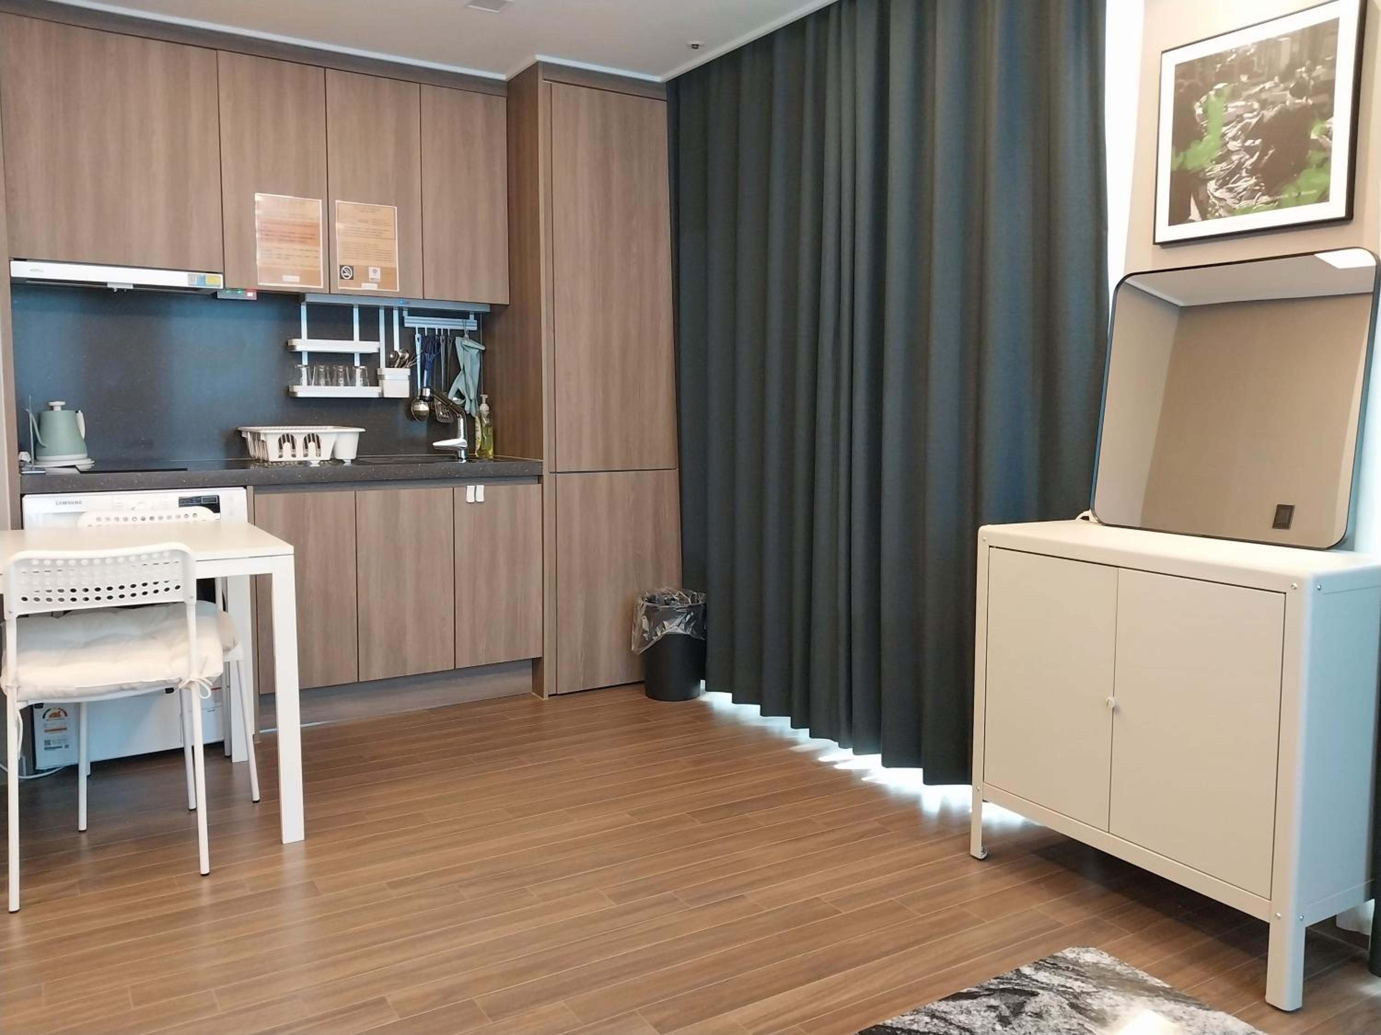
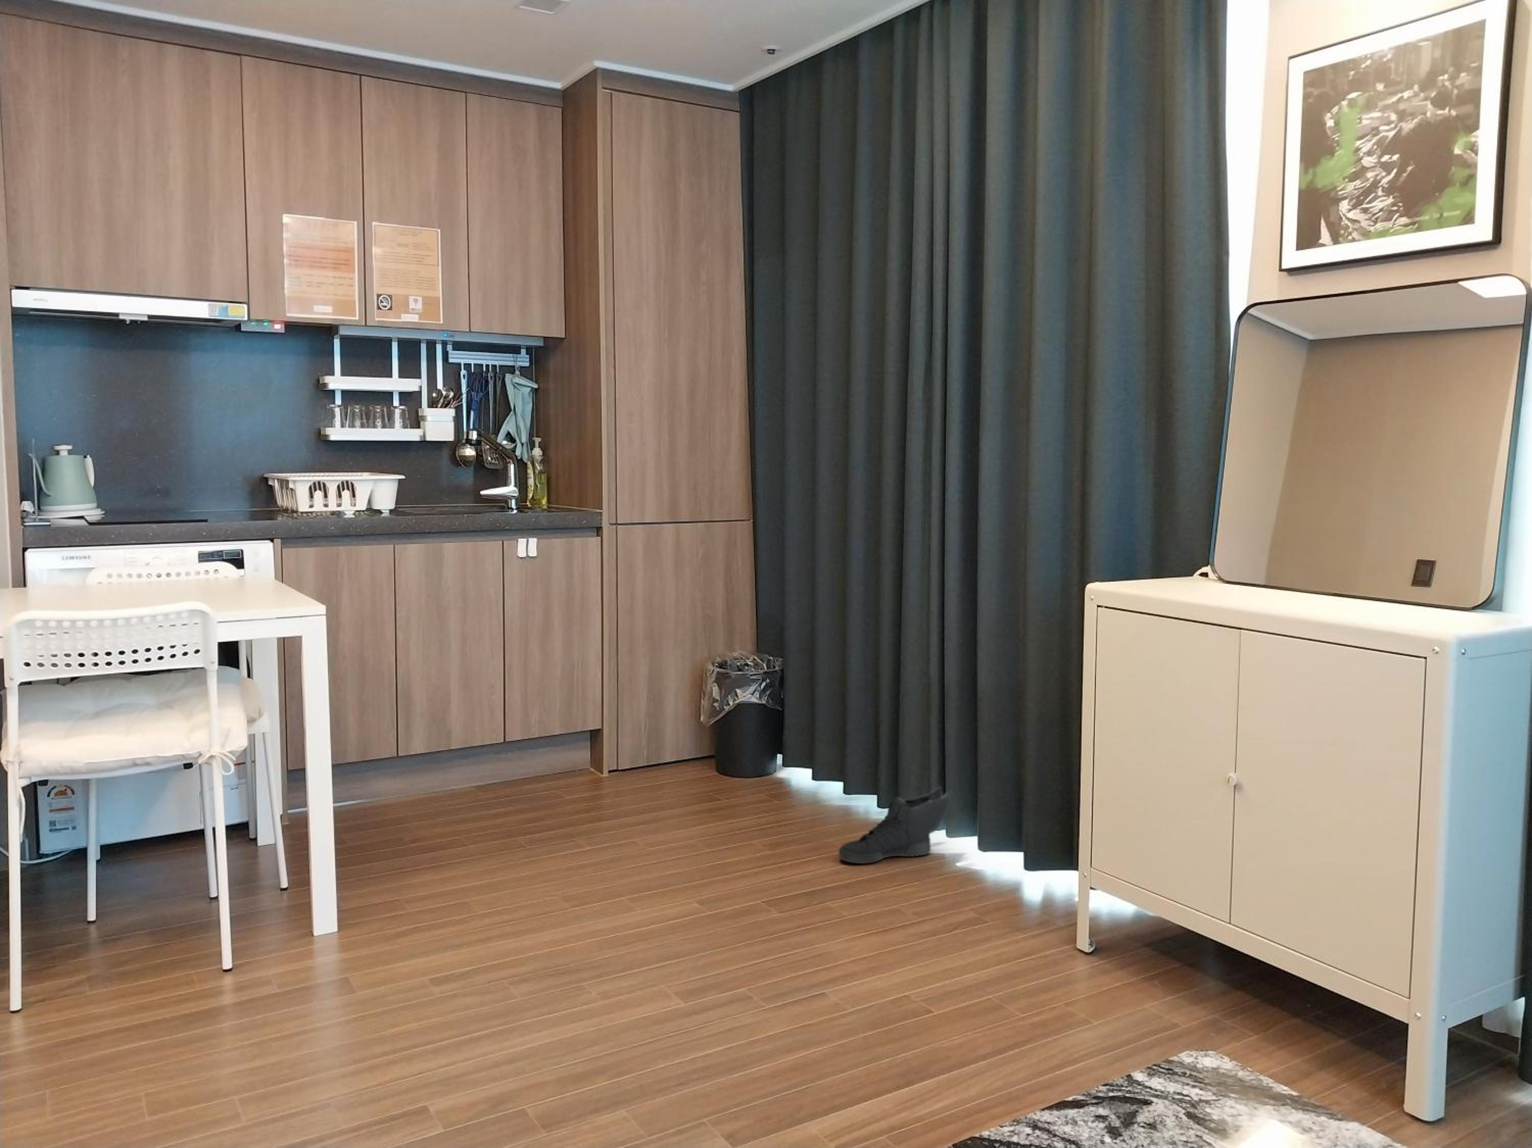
+ sneaker [838,786,952,865]
